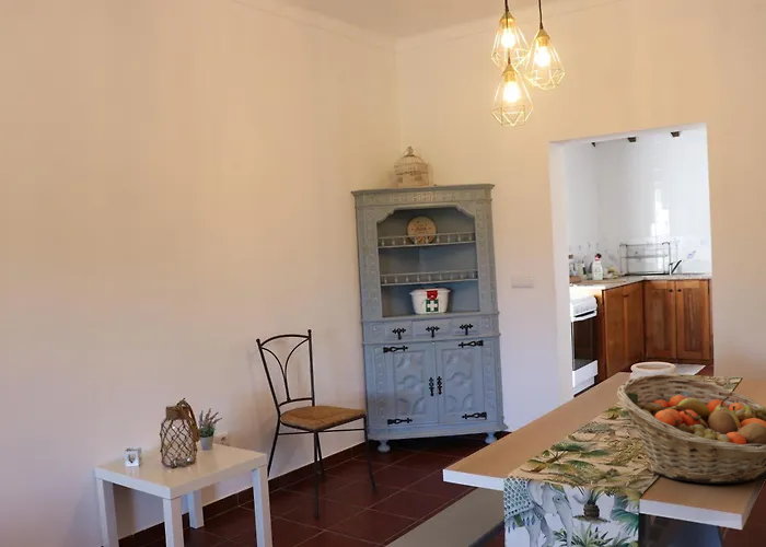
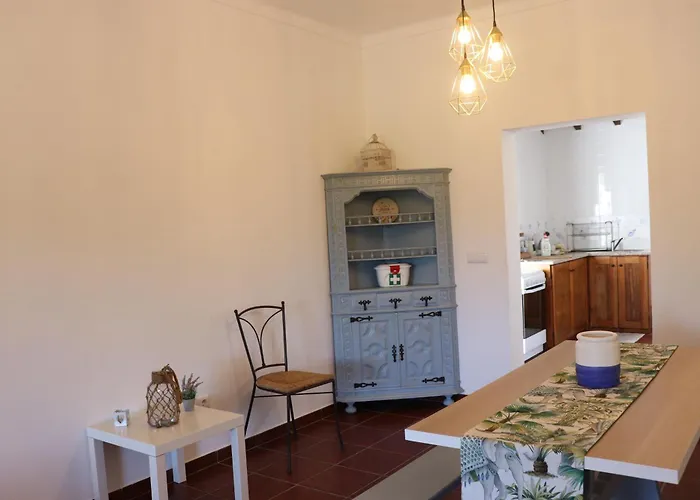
- fruit basket [616,373,766,485]
